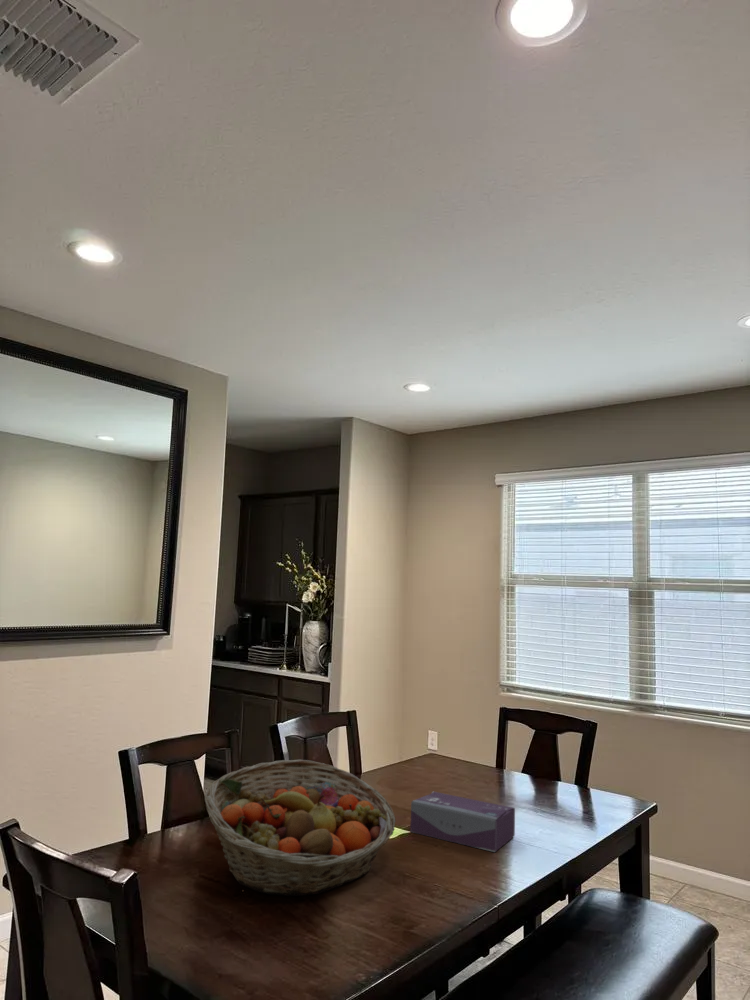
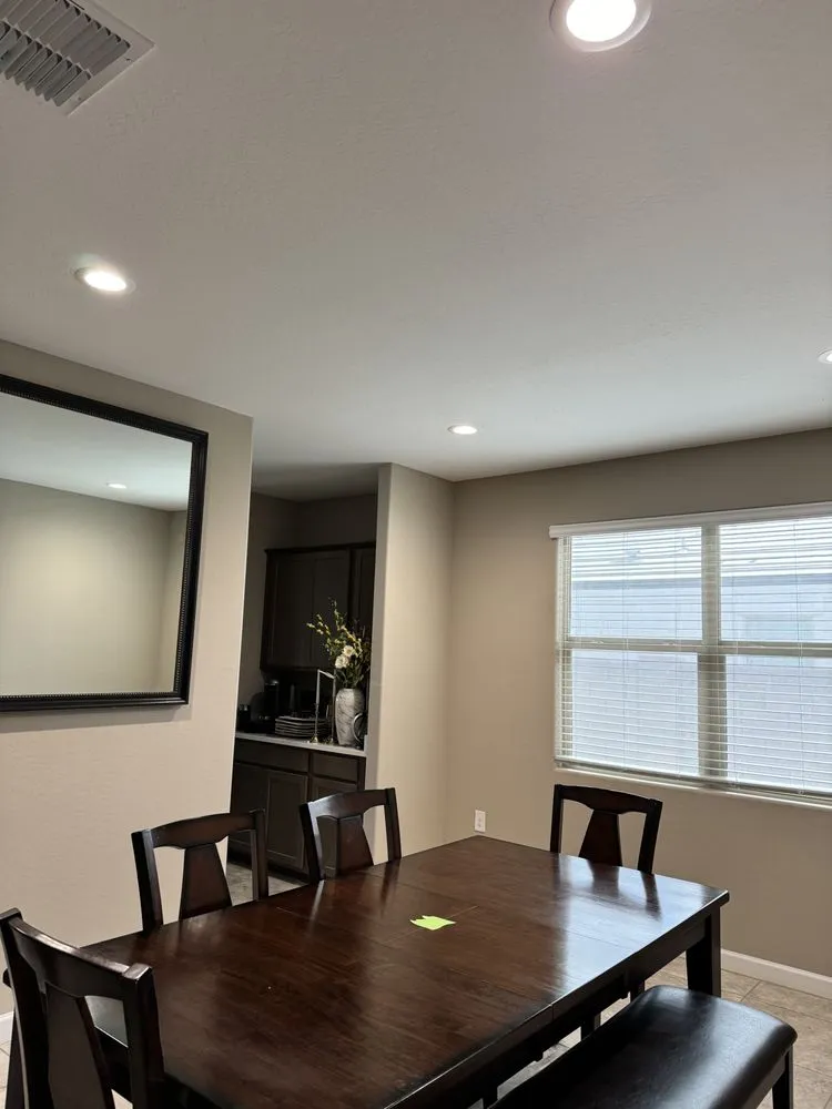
- fruit basket [204,759,397,897]
- tissue box [409,791,516,853]
